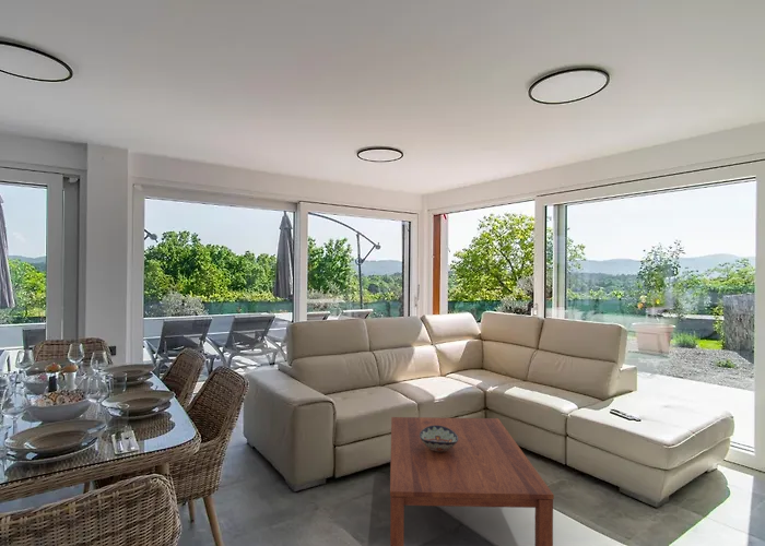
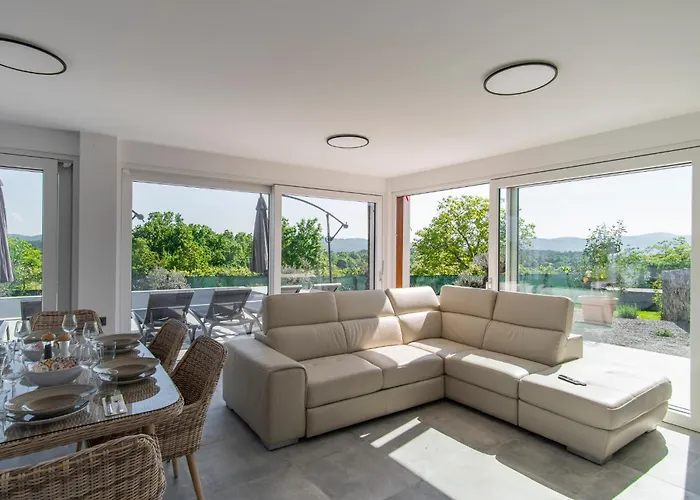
- coffee table [389,416,555,546]
- decorative bowl [420,426,458,452]
